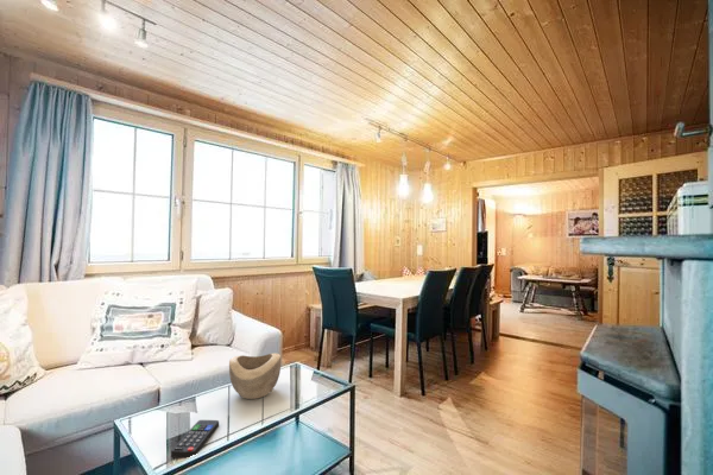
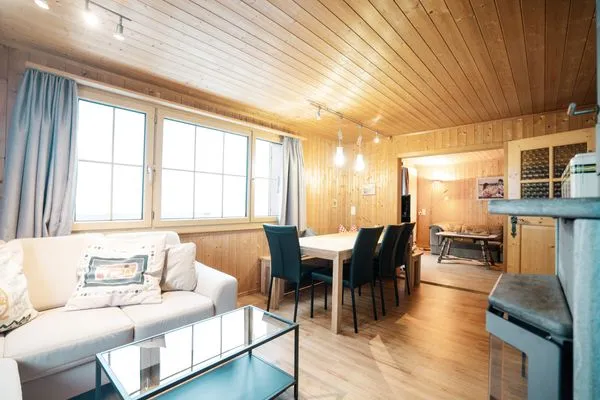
- decorative bowl [228,353,282,400]
- remote control [170,419,220,460]
